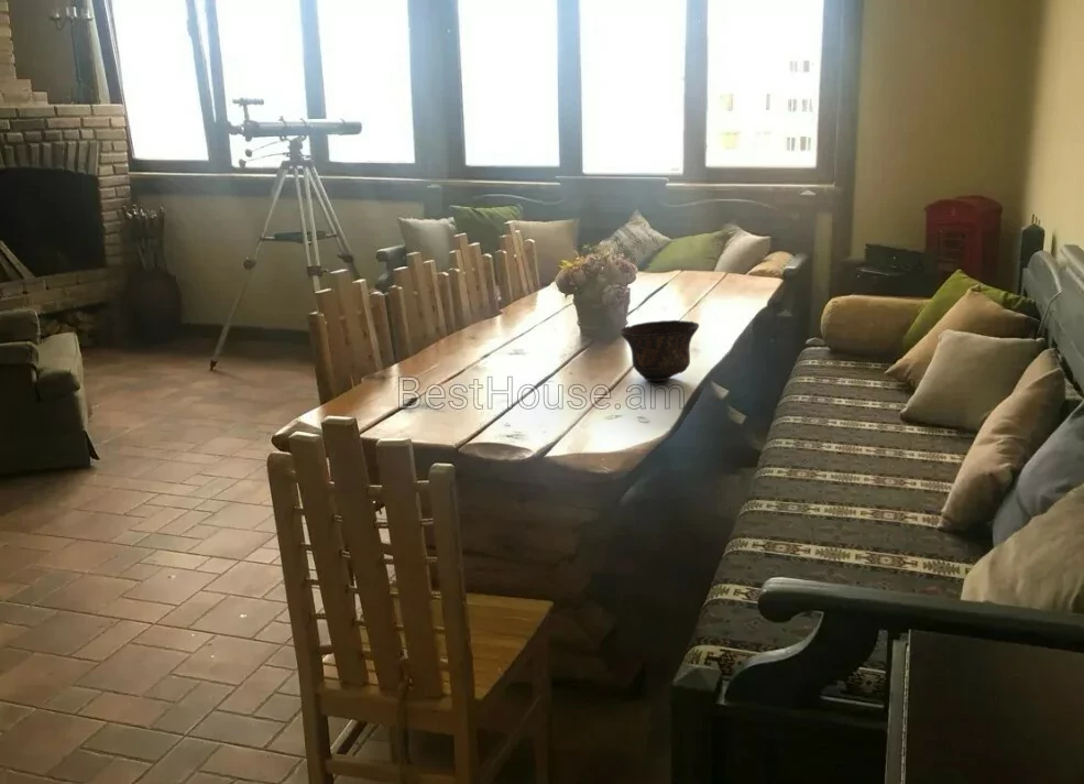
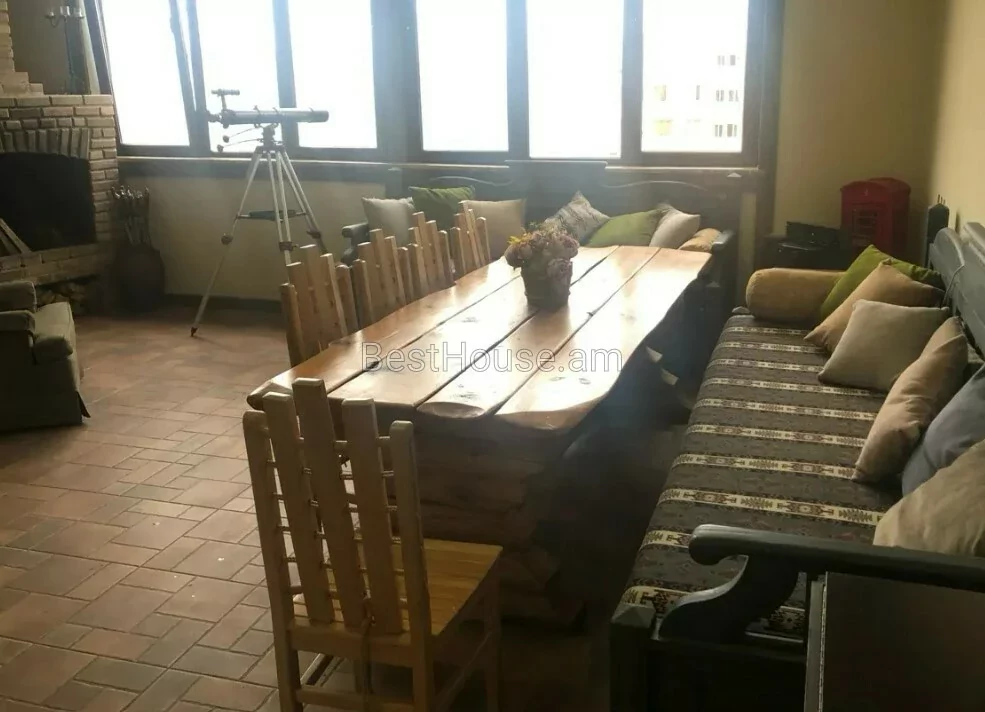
- bowl [618,319,700,382]
